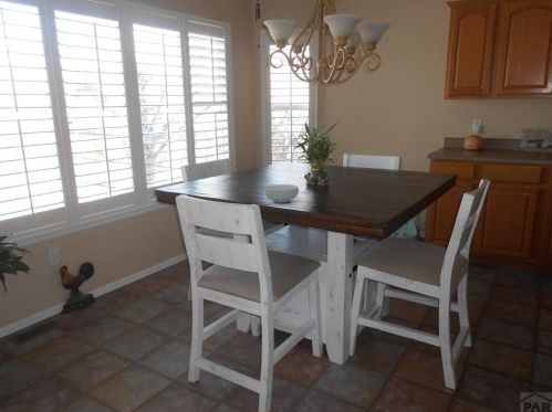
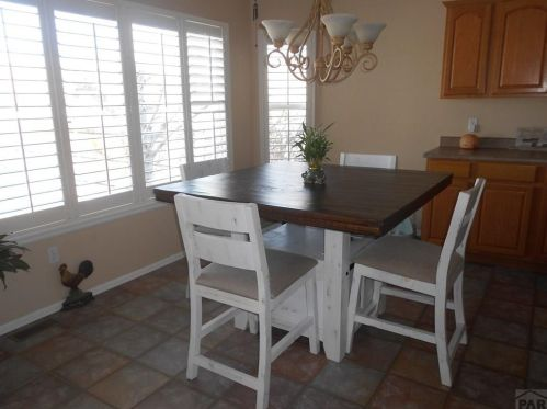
- cereal bowl [263,183,300,204]
